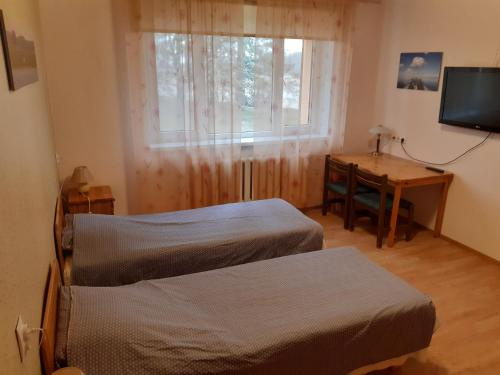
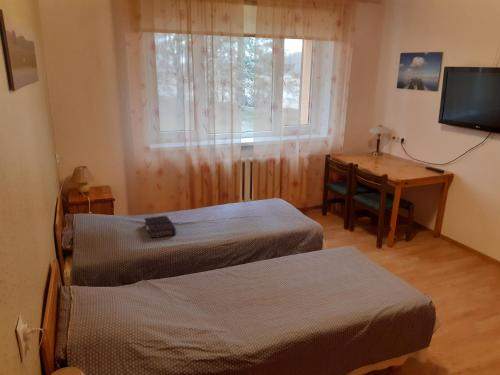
+ book [143,215,177,239]
